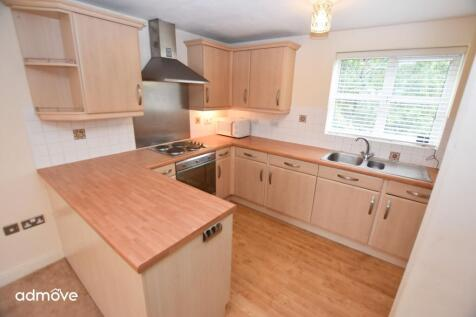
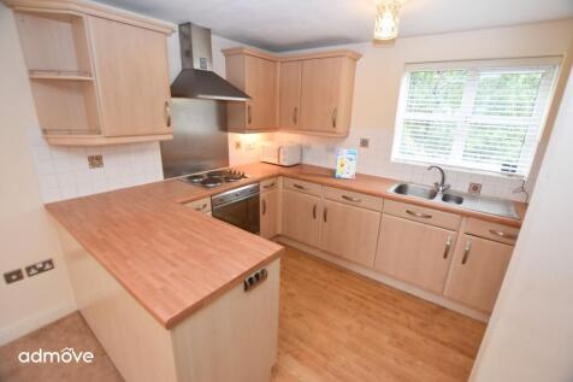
+ cereal box [335,148,359,181]
